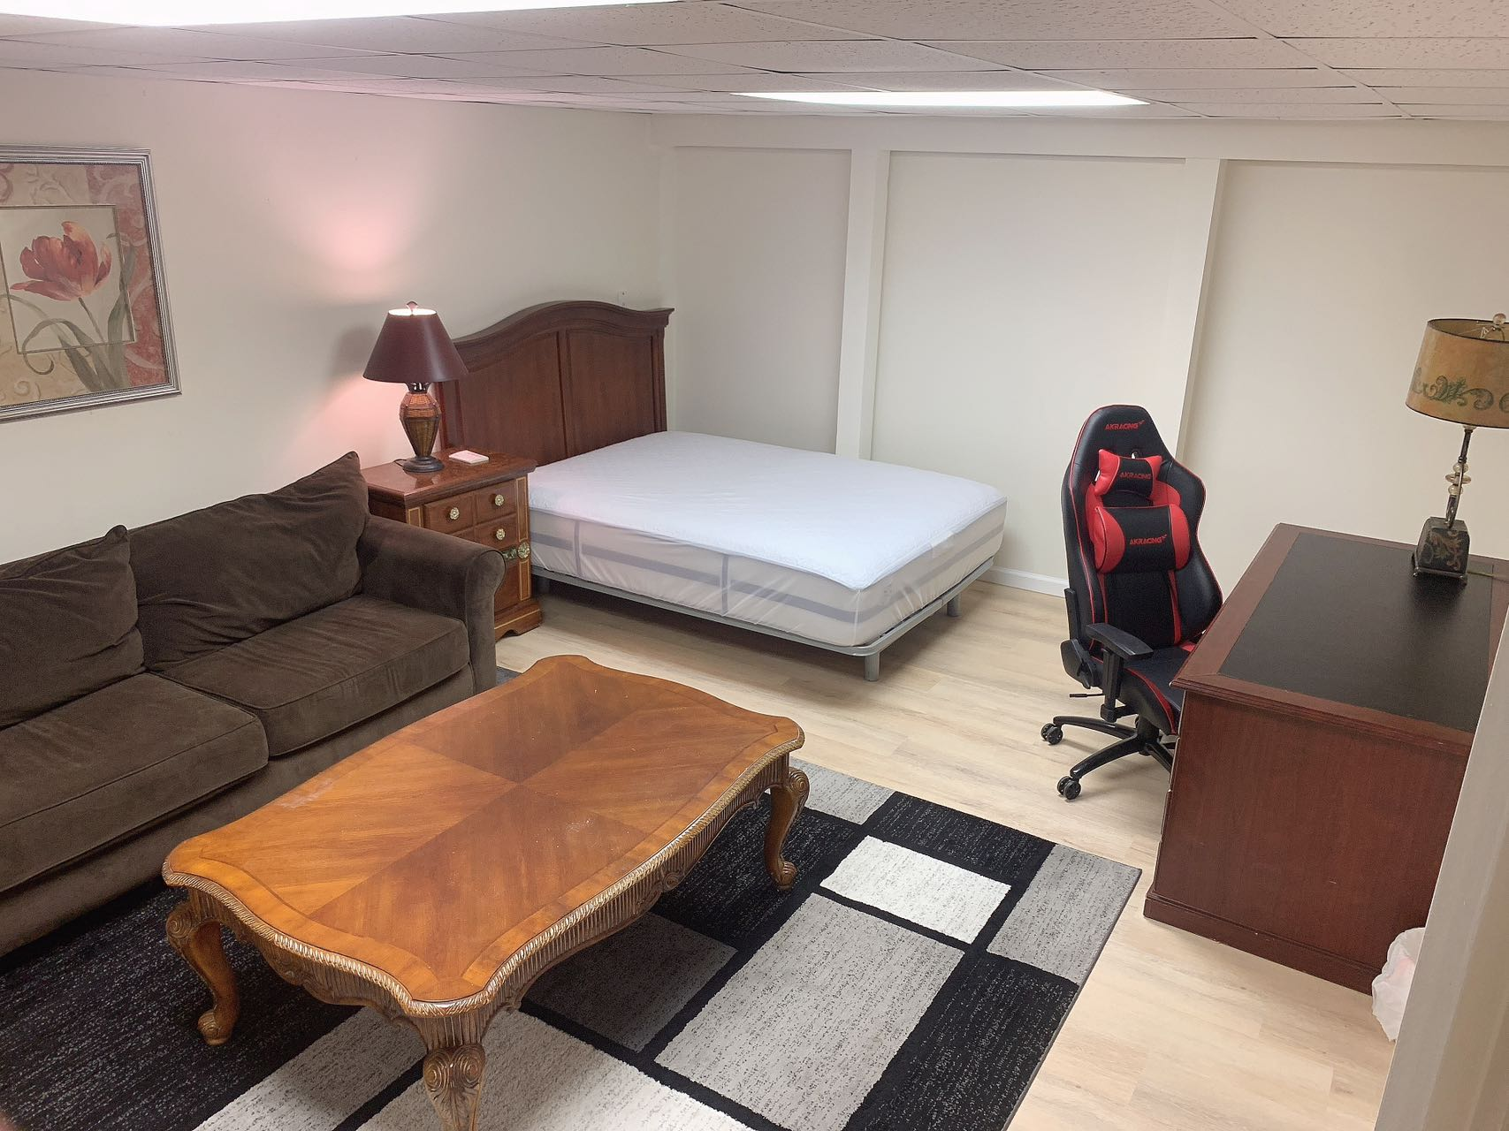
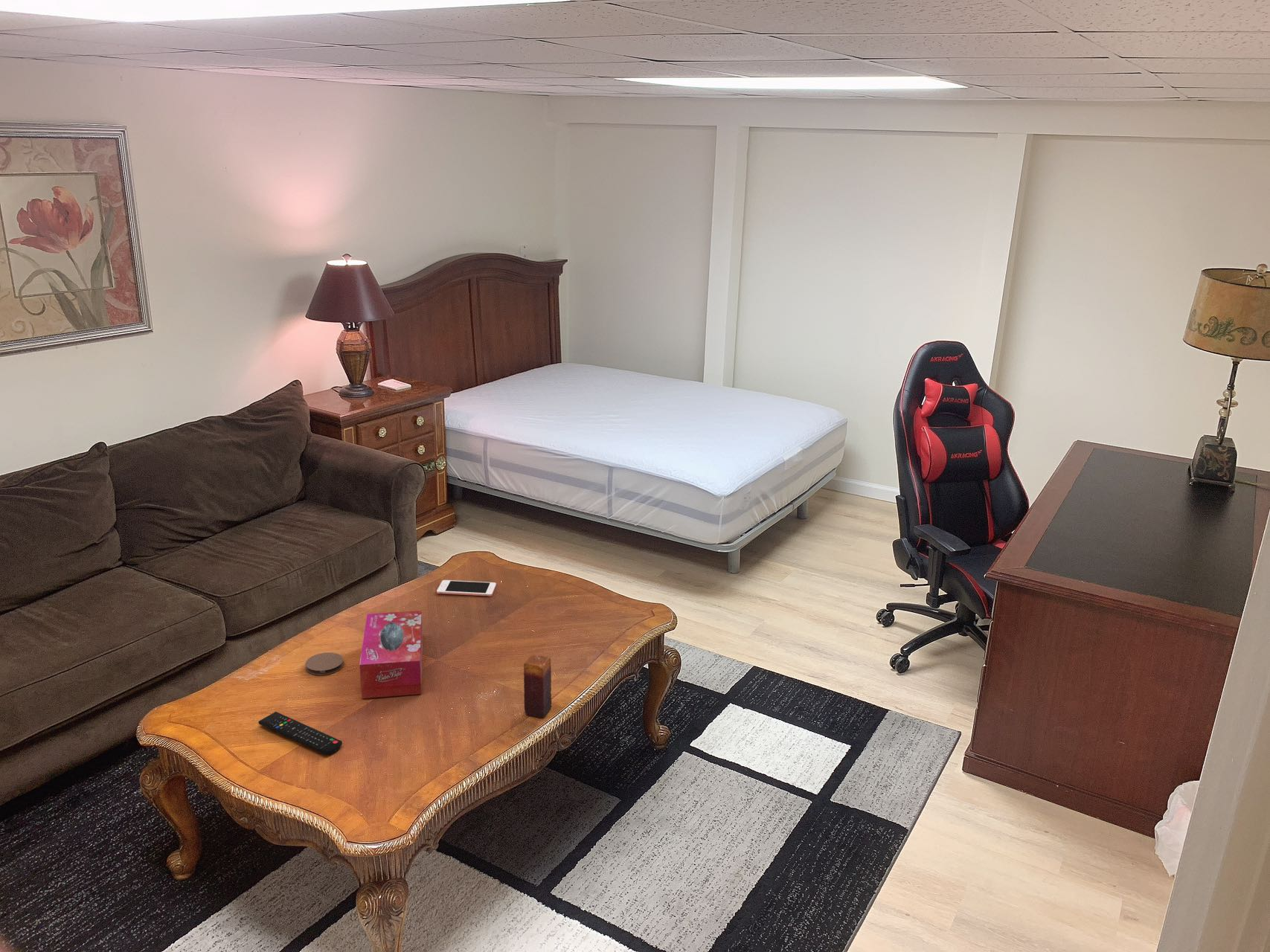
+ remote control [257,711,343,756]
+ cell phone [436,579,497,596]
+ candle [523,654,552,719]
+ coaster [305,652,344,676]
+ tissue box [359,610,423,699]
